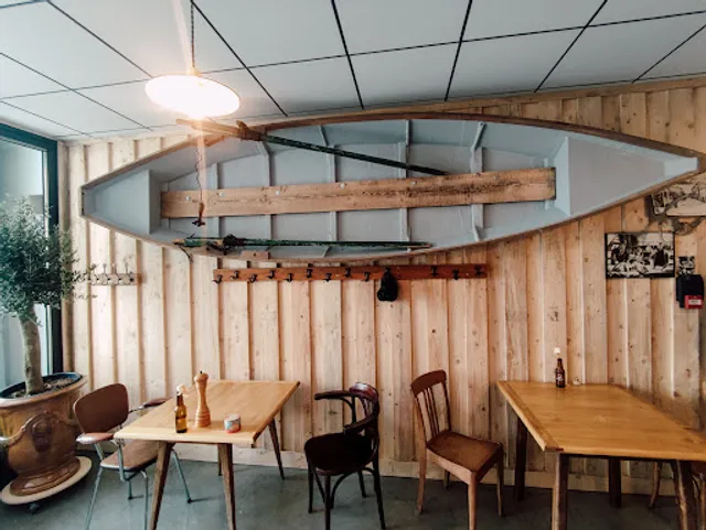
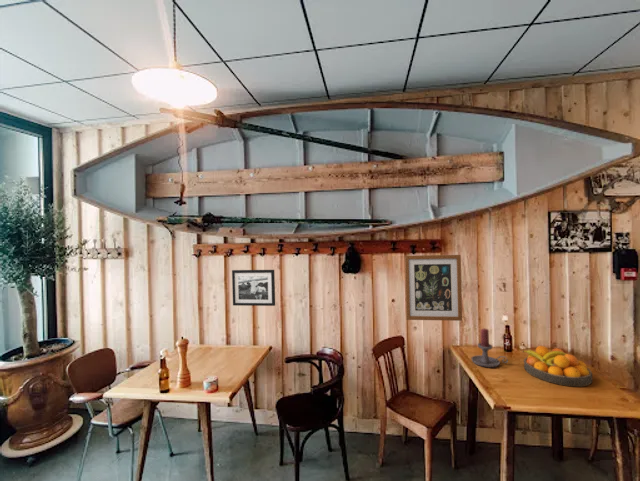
+ fruit bowl [521,345,593,388]
+ wall art [404,254,463,322]
+ picture frame [231,269,276,307]
+ candle holder [470,328,509,368]
